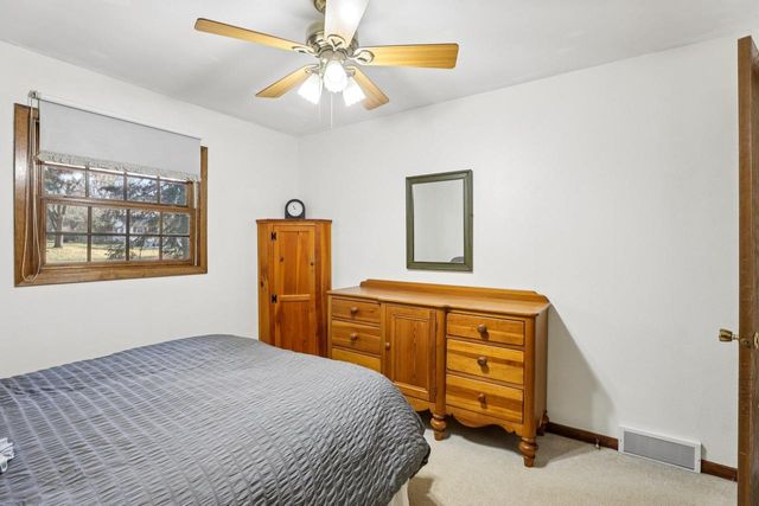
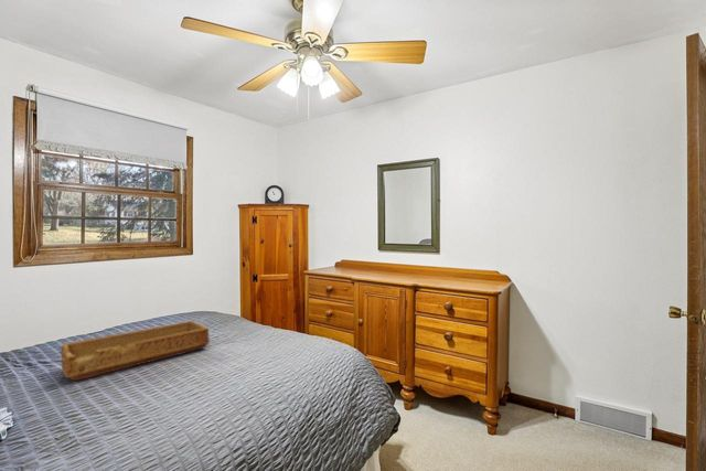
+ tray [60,320,211,382]
